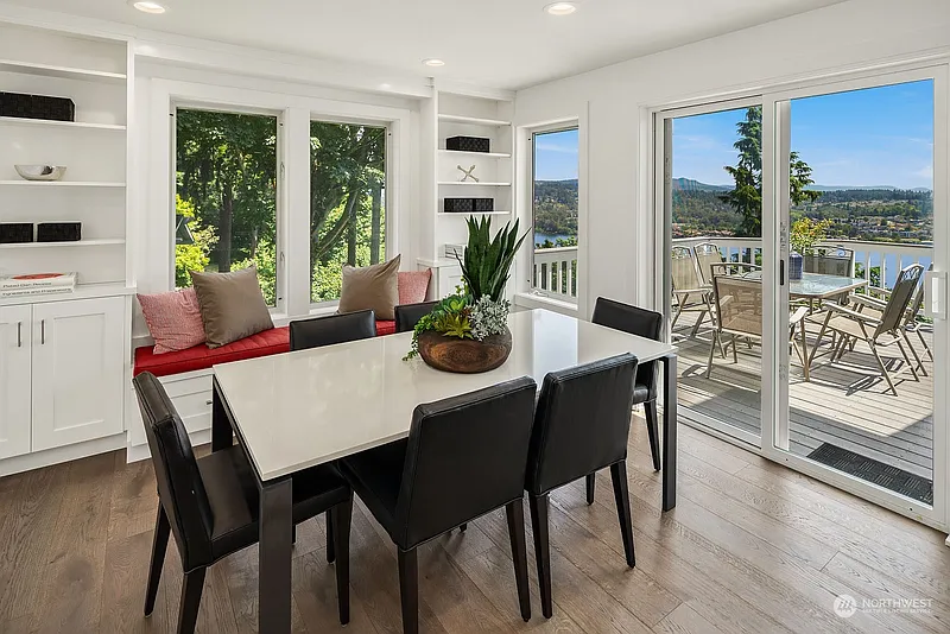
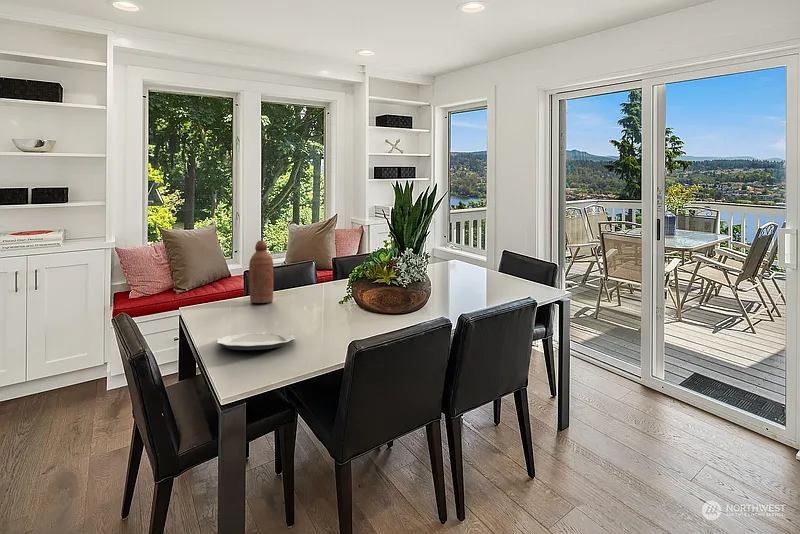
+ plate [215,332,296,351]
+ bottle [248,240,274,304]
